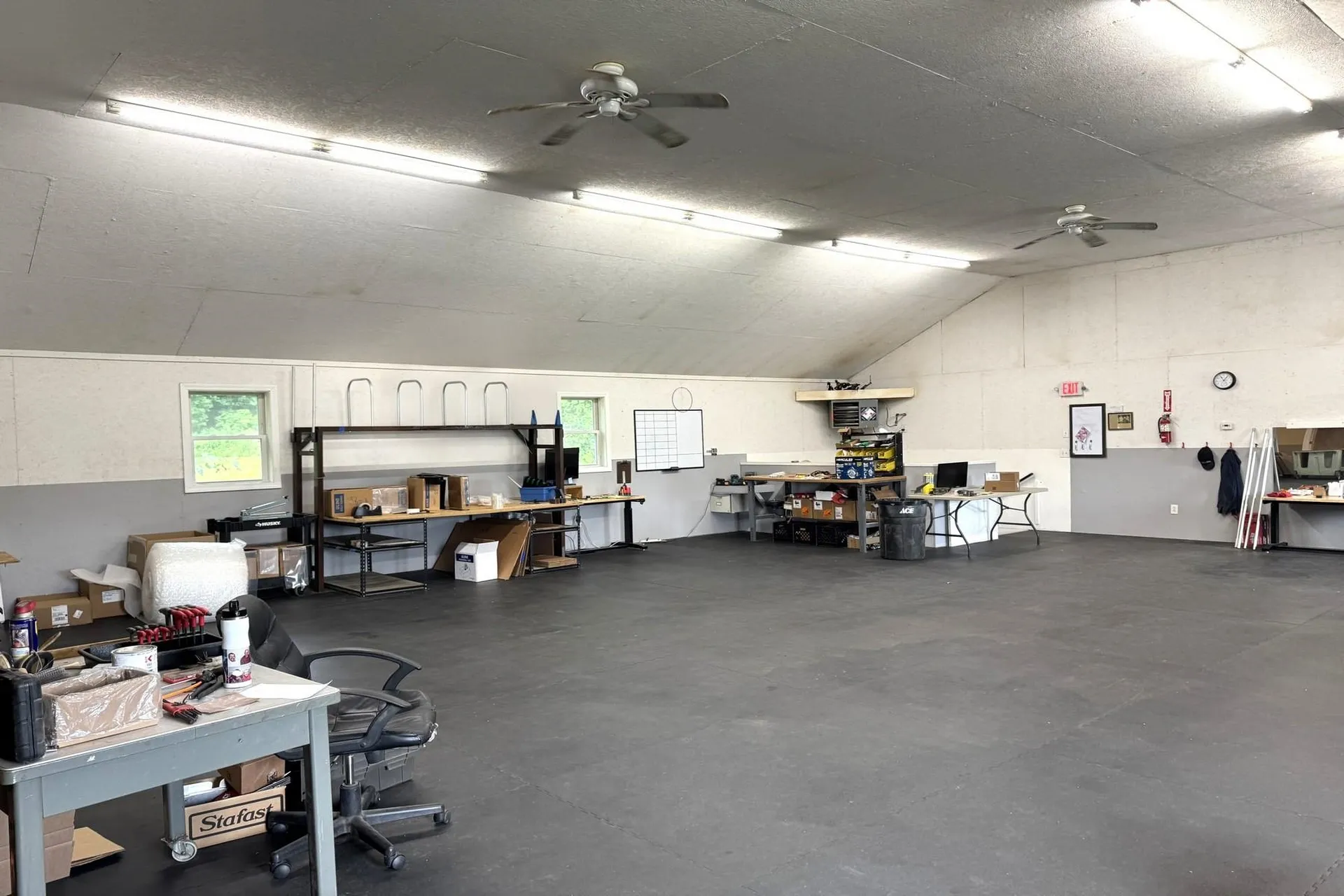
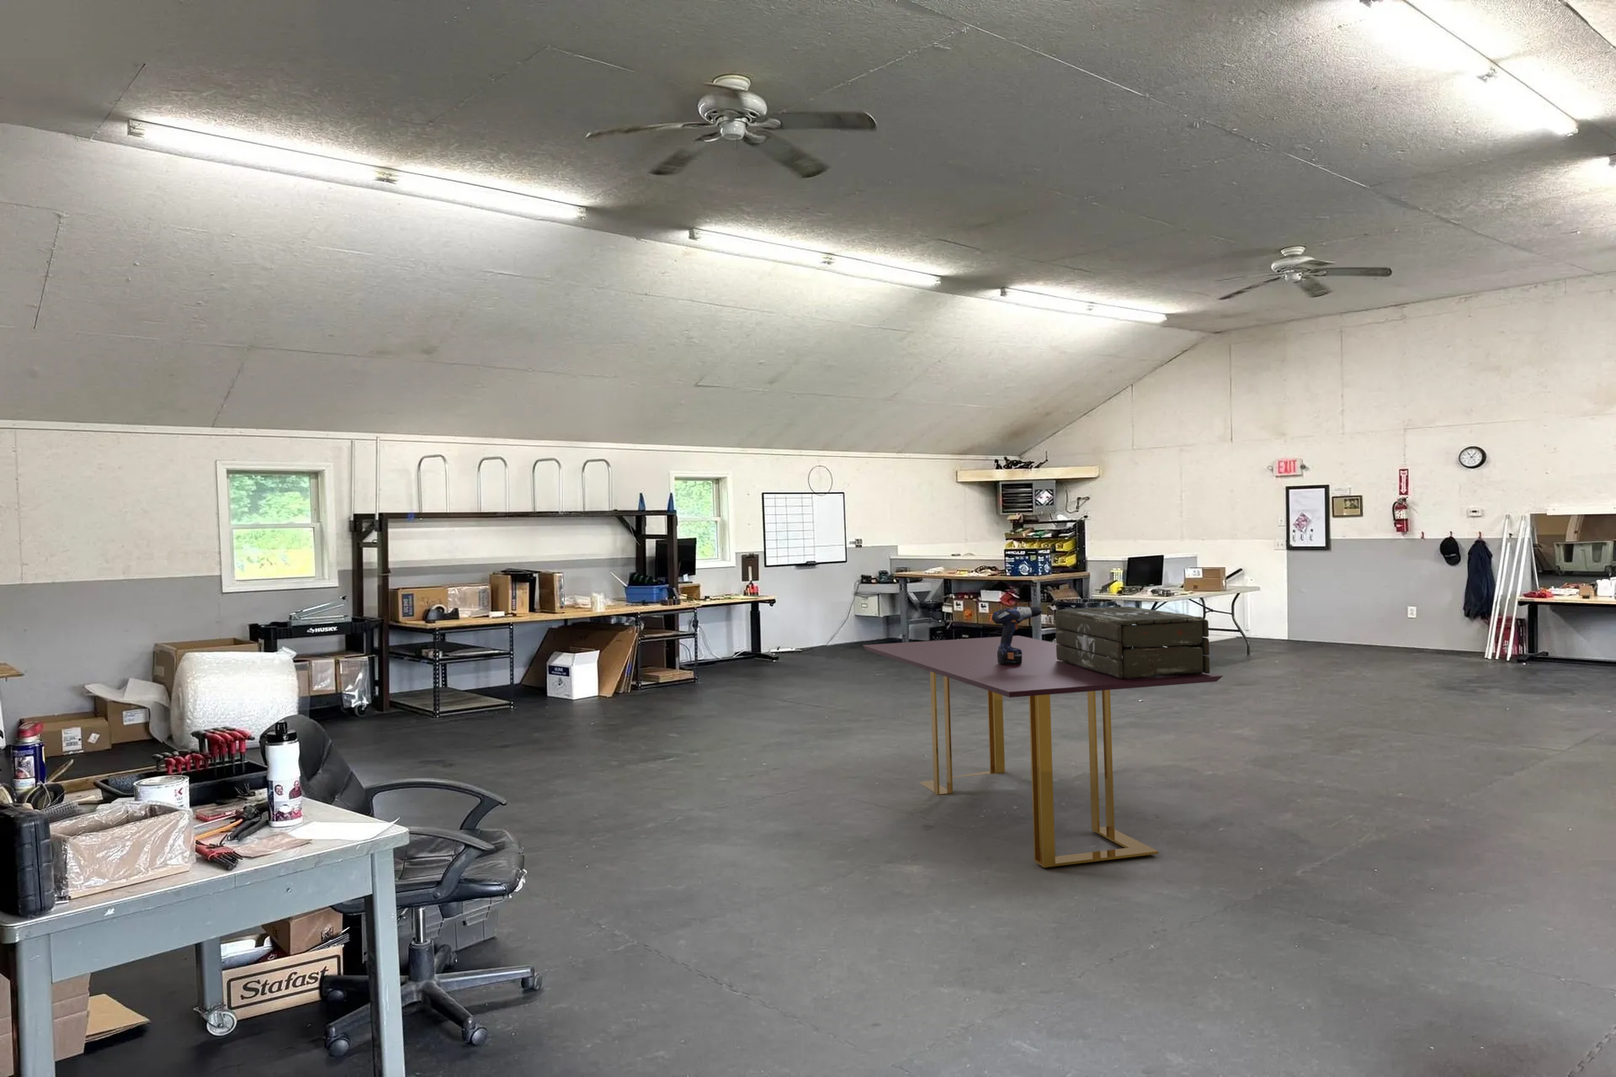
+ dining table [862,635,1224,868]
+ power drill [991,606,1042,665]
+ ammunition box [1054,606,1211,679]
